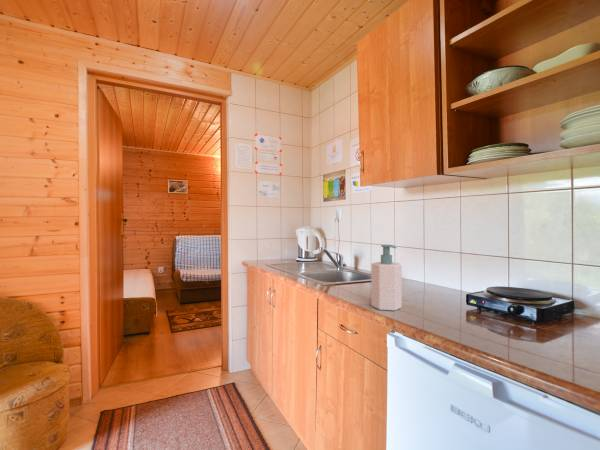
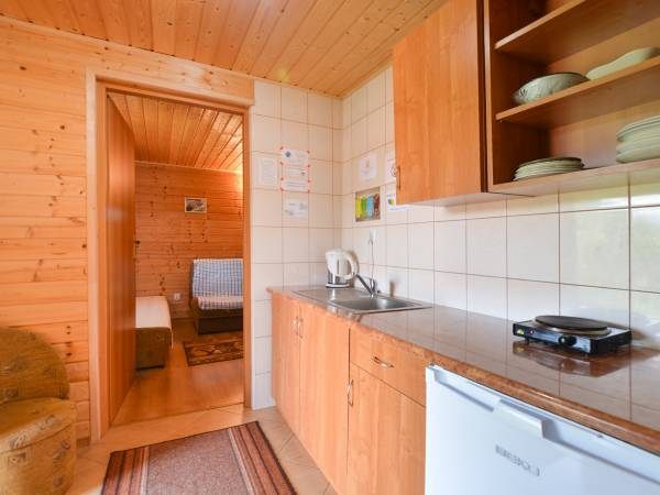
- soap bottle [371,244,403,312]
